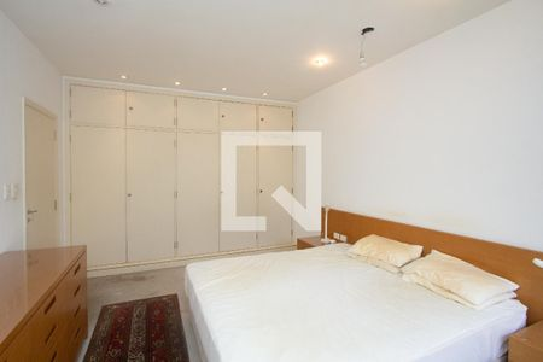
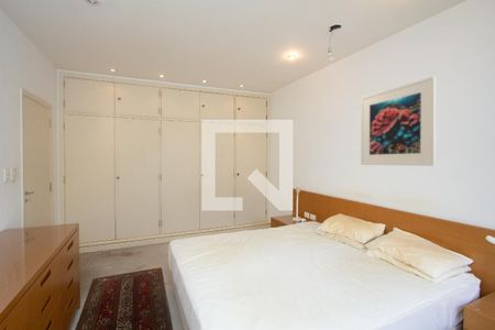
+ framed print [360,75,437,167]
